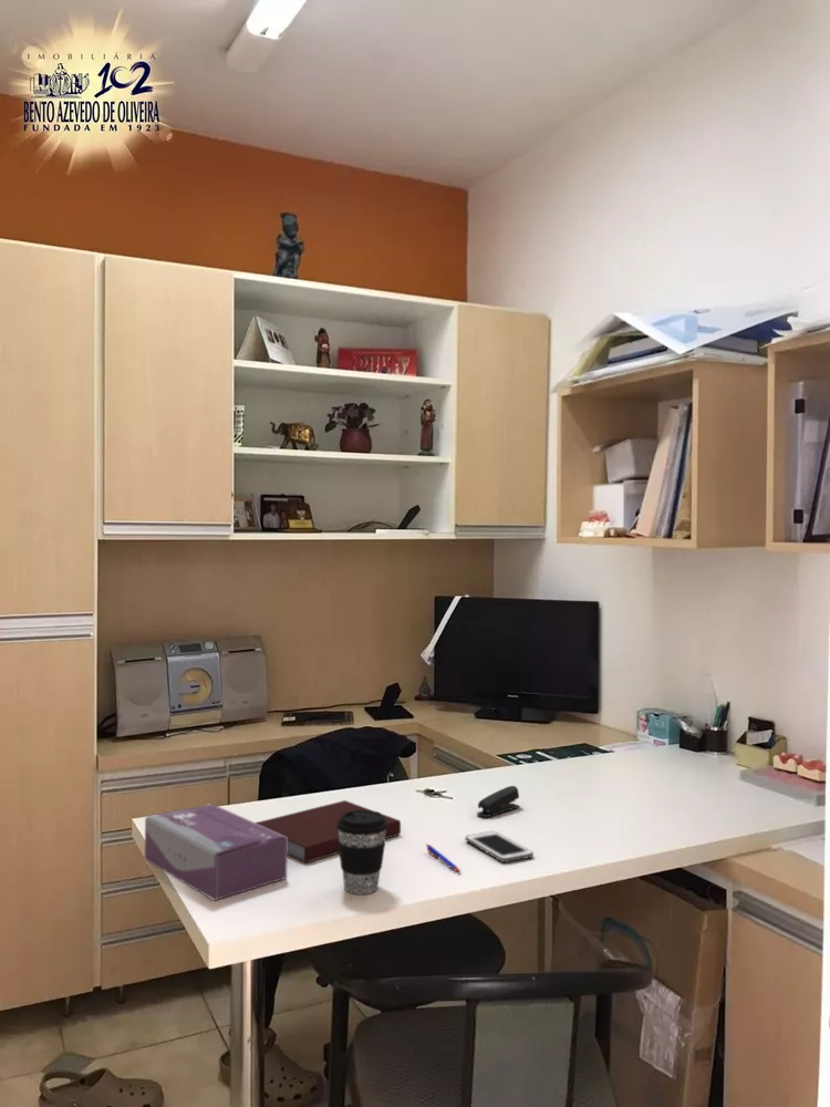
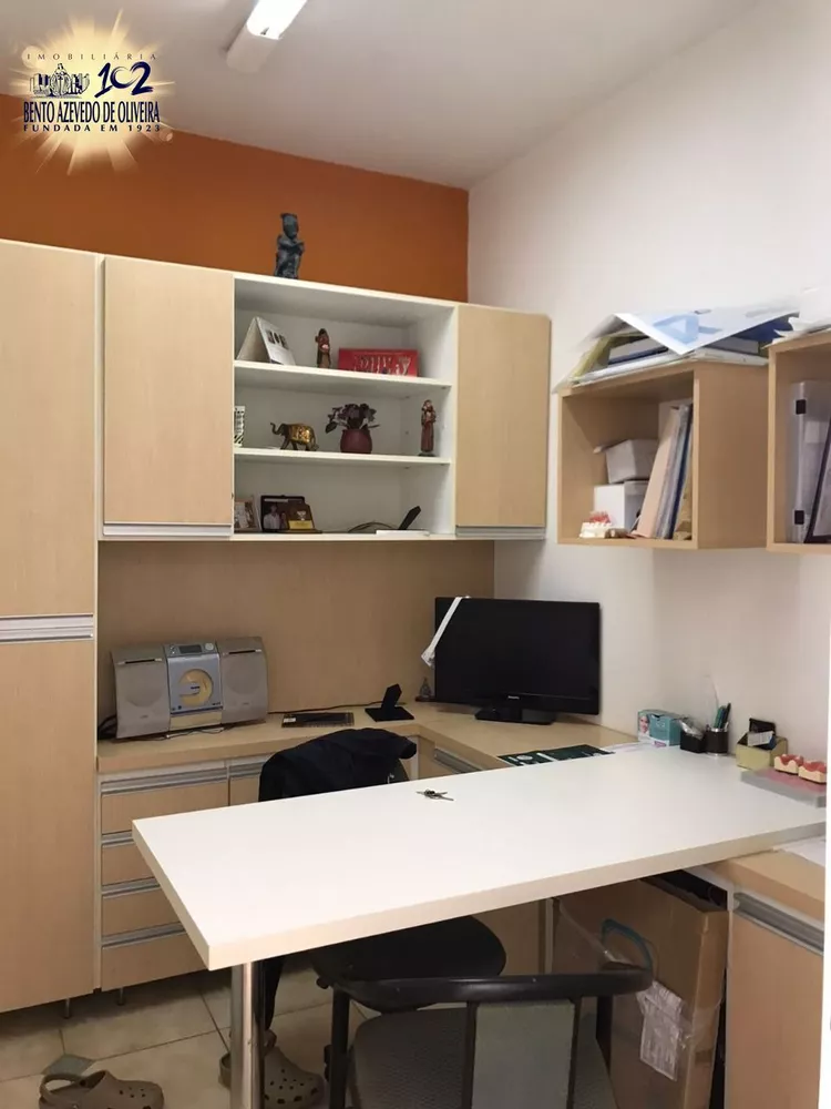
- pen [425,844,461,873]
- cell phone [465,830,535,863]
- notebook [256,799,402,865]
- stapler [476,785,521,818]
- coffee cup [336,809,387,896]
- tissue box [144,803,289,902]
